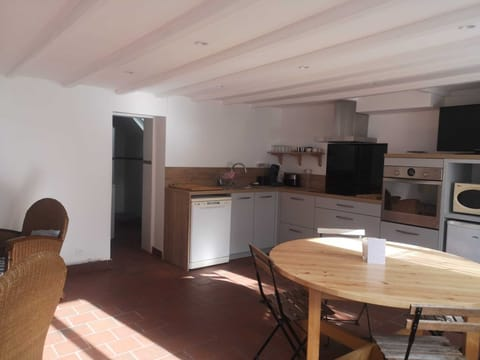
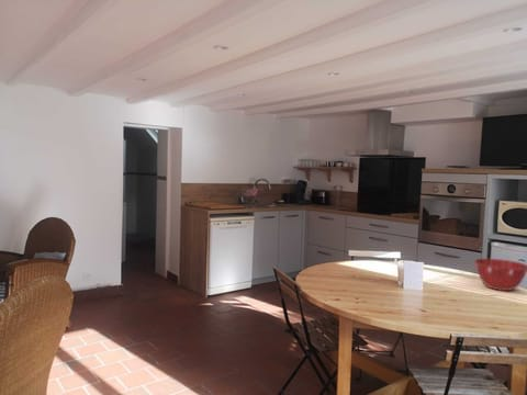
+ mixing bowl [473,258,527,292]
